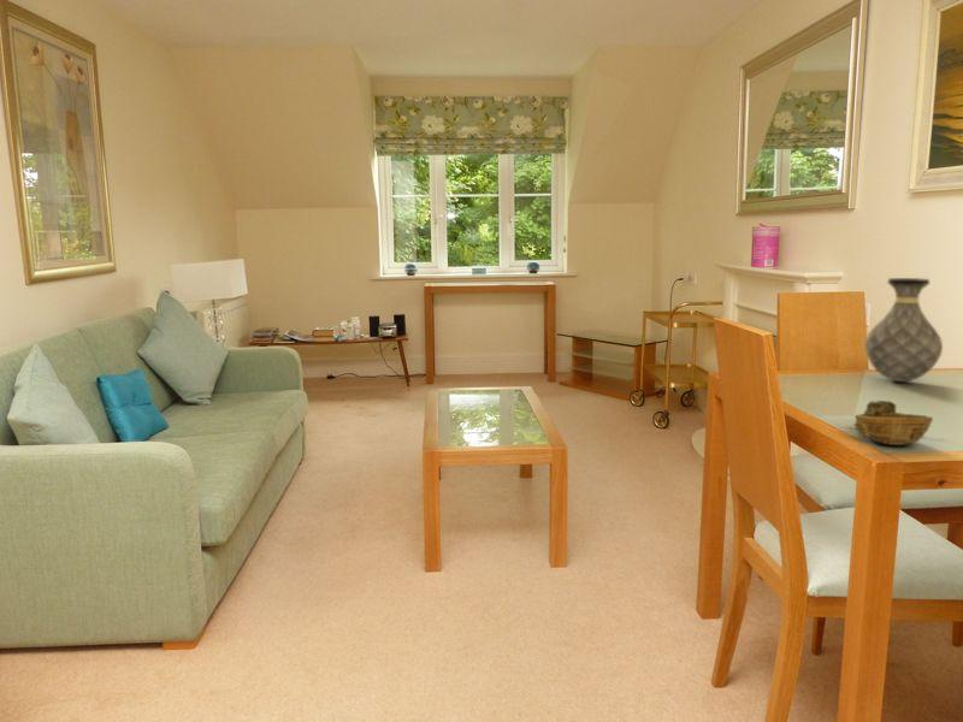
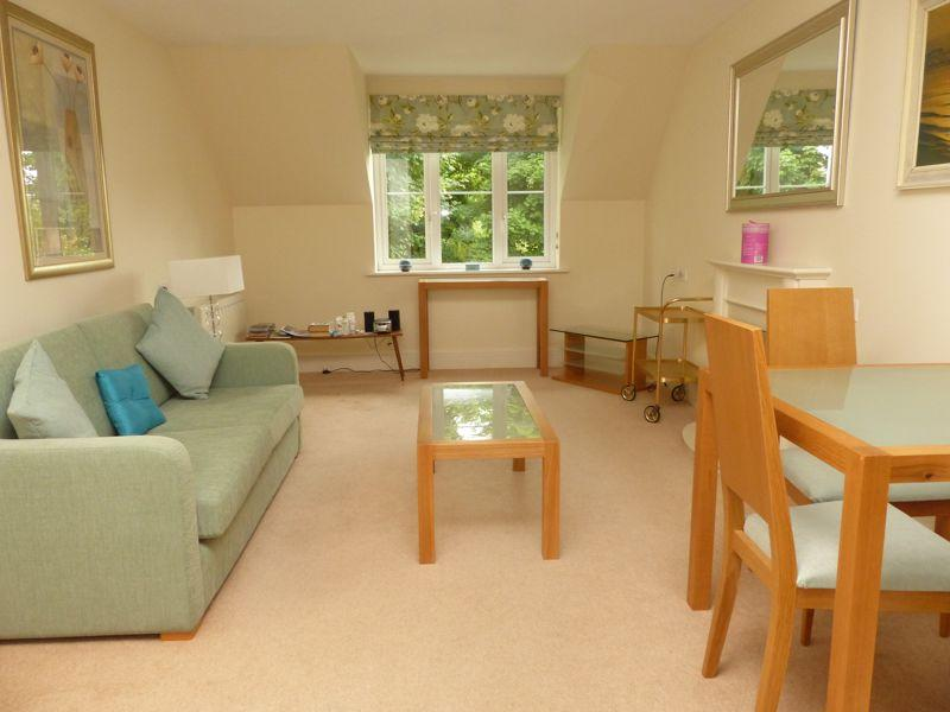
- vase [864,277,944,383]
- decorative bowl [853,400,934,446]
